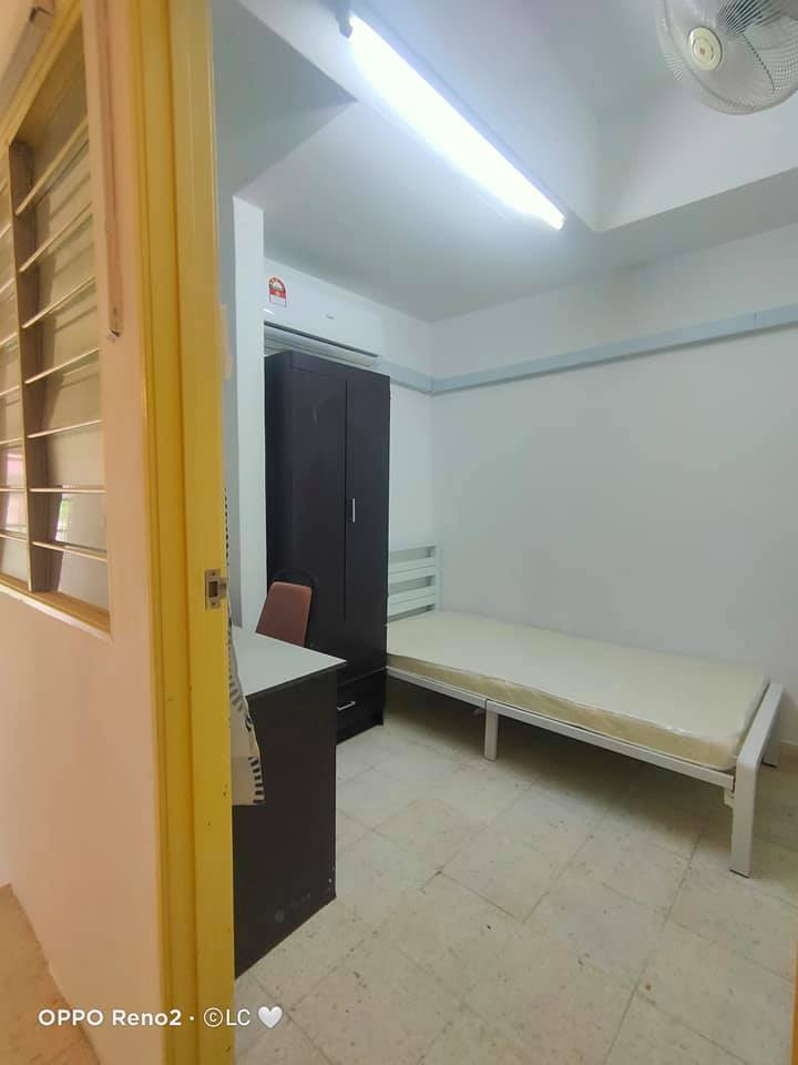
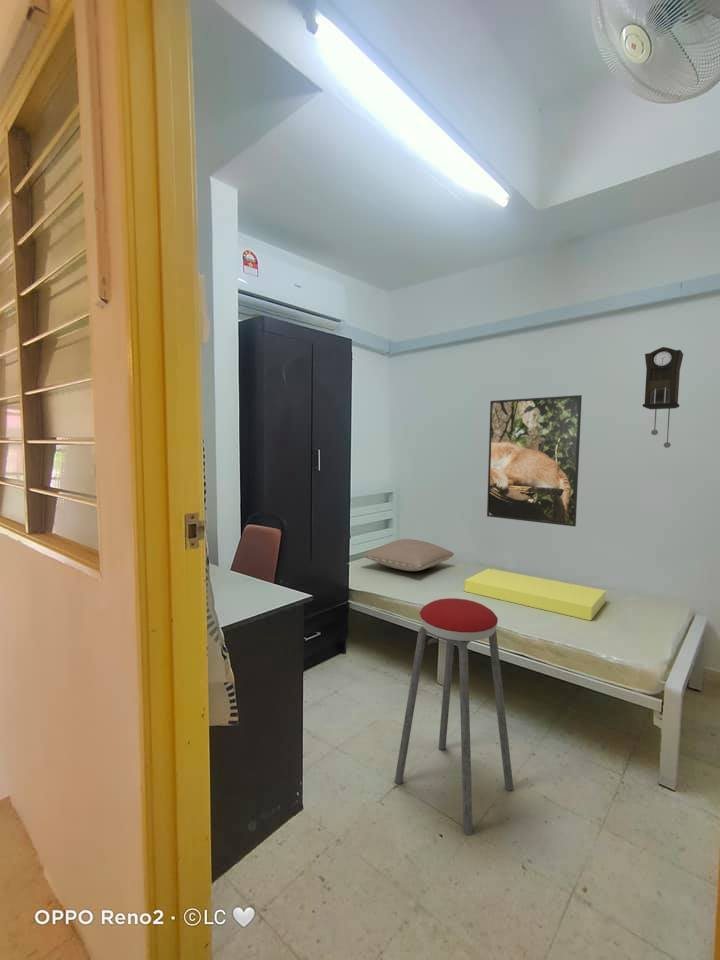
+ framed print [486,394,583,527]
+ music stool [394,597,514,837]
+ pendulum clock [642,346,684,449]
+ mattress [463,567,607,622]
+ pillow [361,538,455,572]
